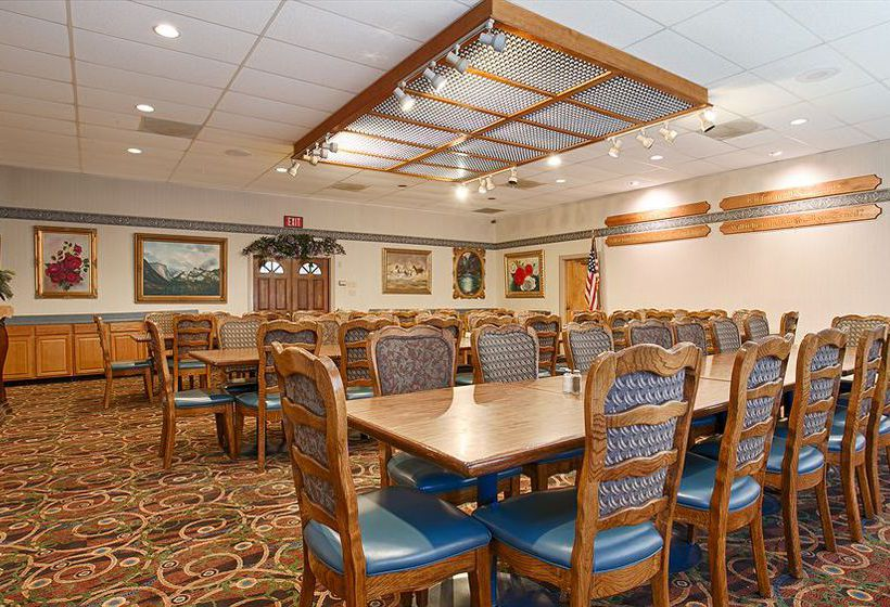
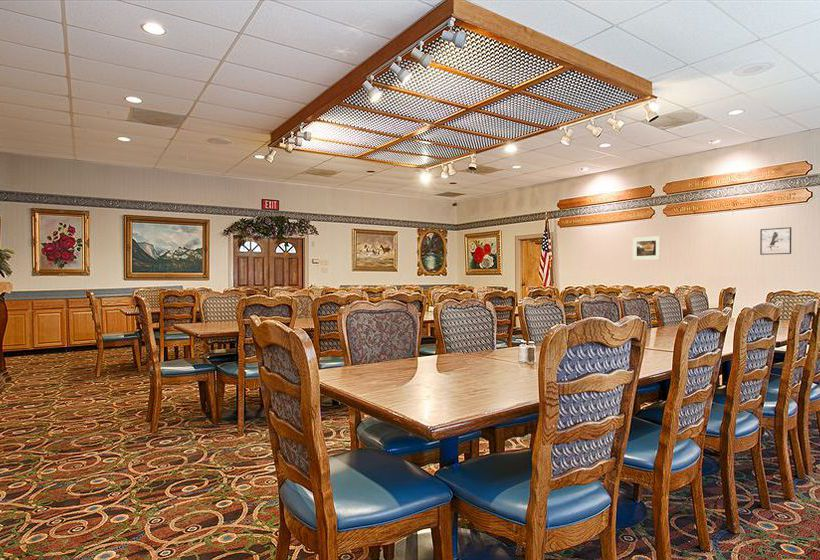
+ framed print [759,226,792,256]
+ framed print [632,235,661,261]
